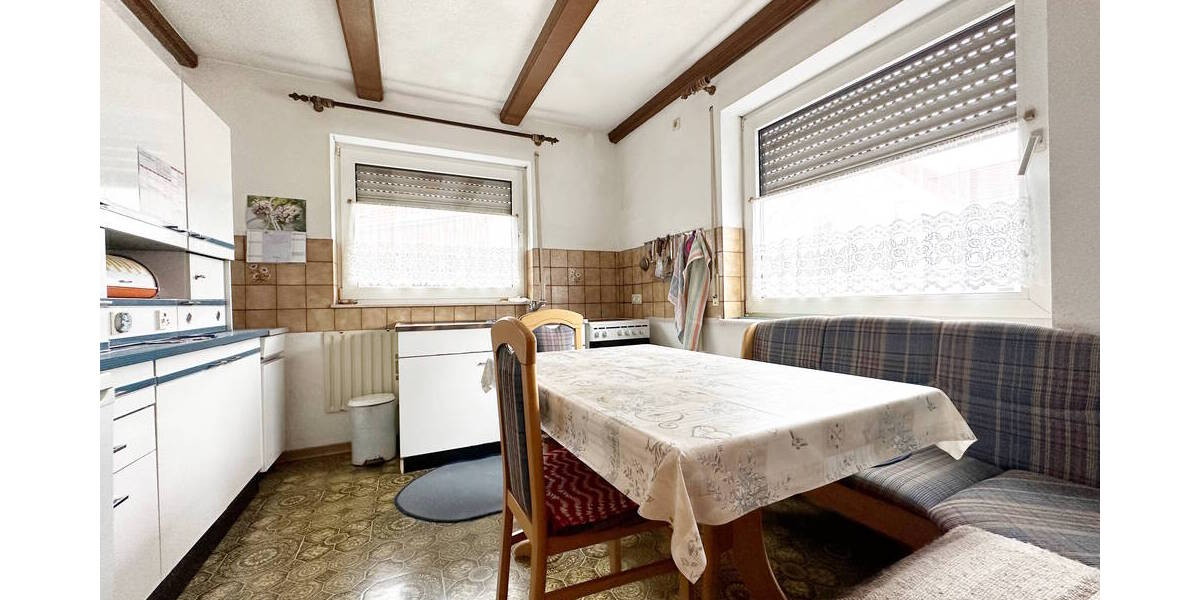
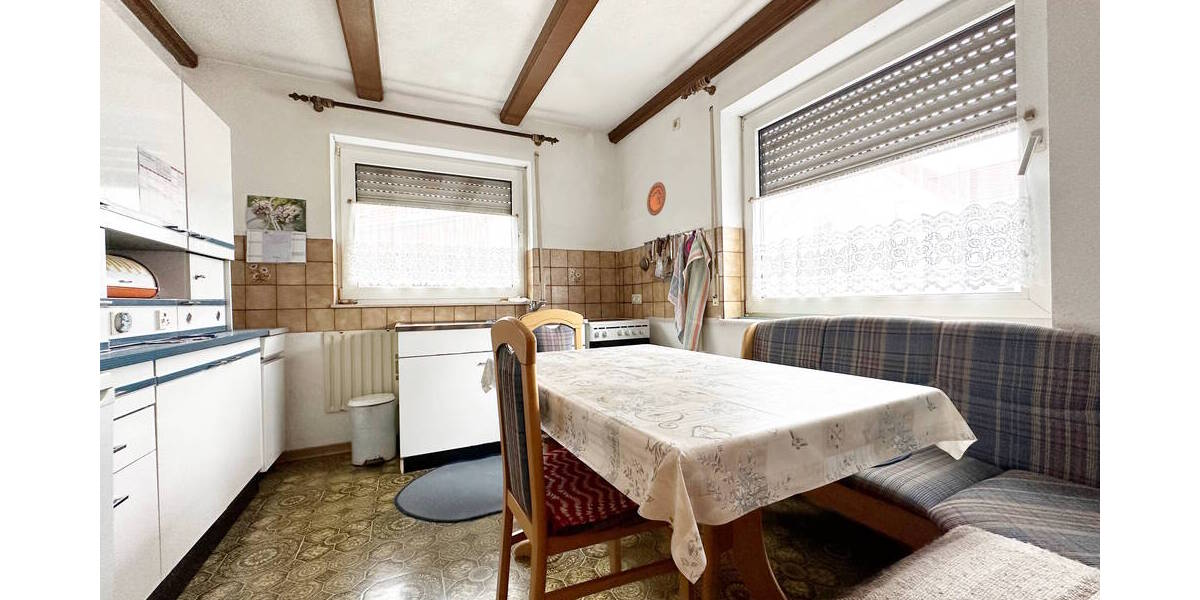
+ decorative plate [646,181,667,217]
